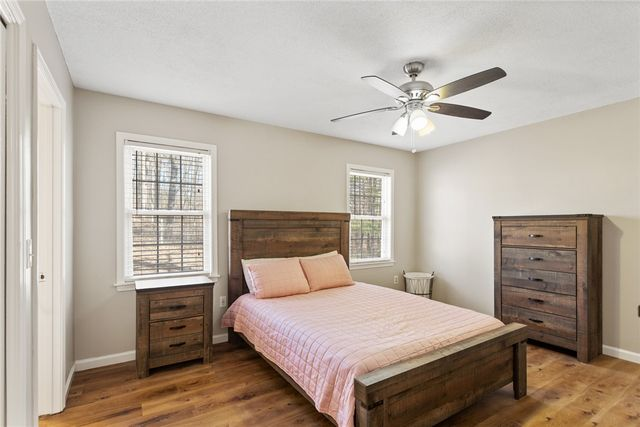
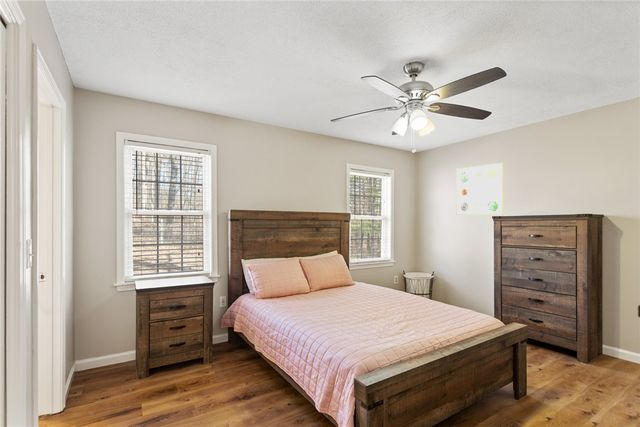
+ wall art [455,162,504,216]
